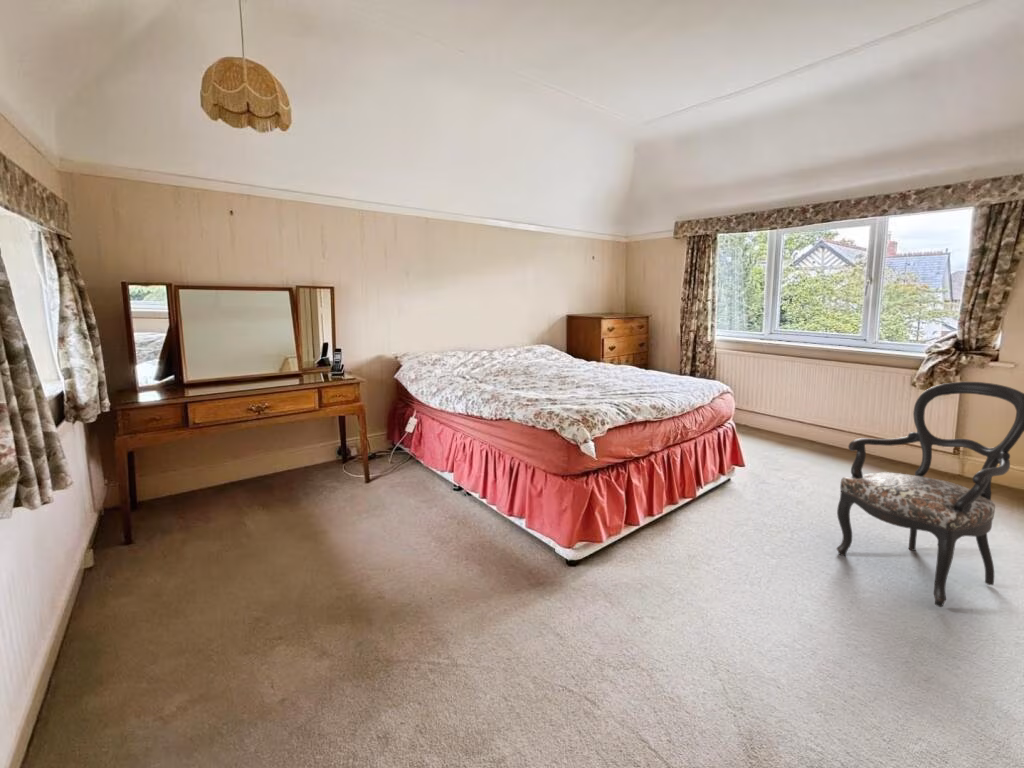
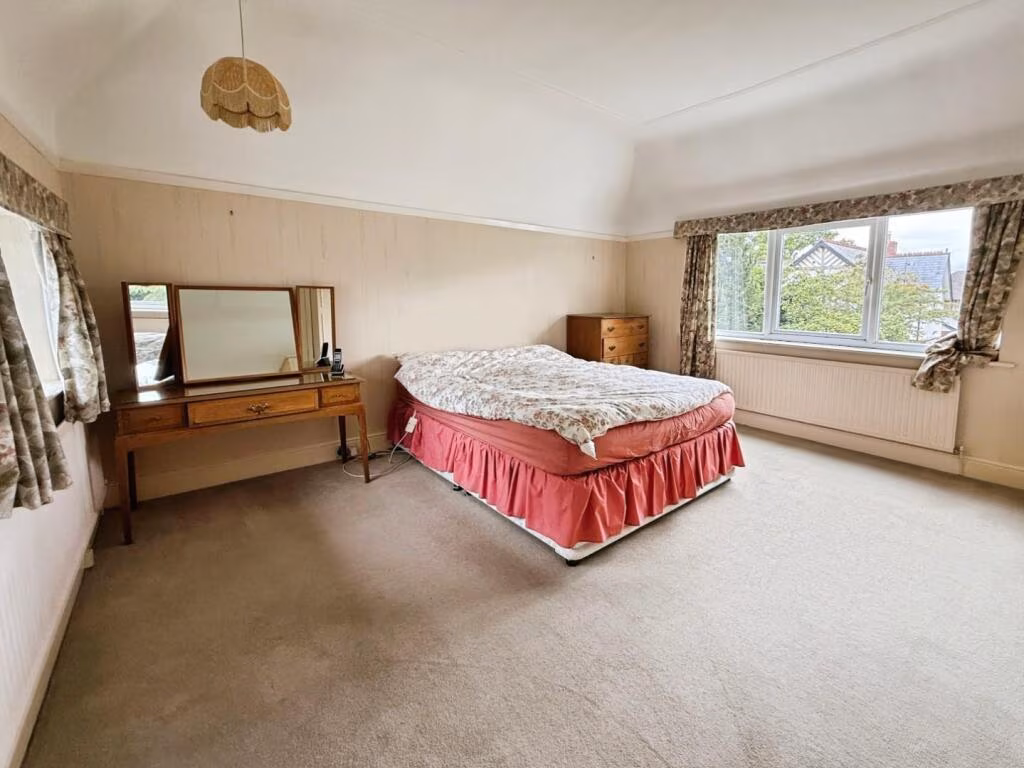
- armchair [836,381,1024,608]
